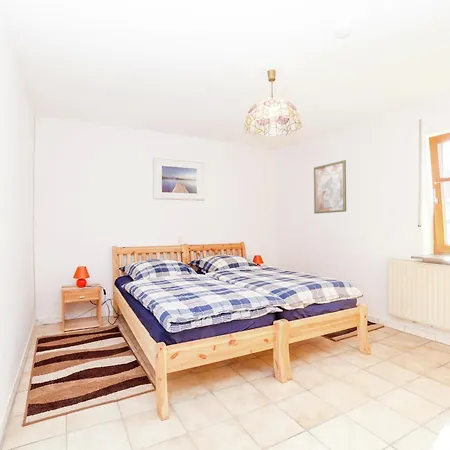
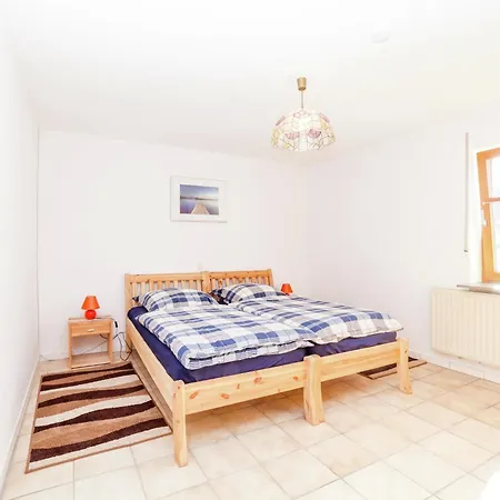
- wall art [313,159,347,215]
